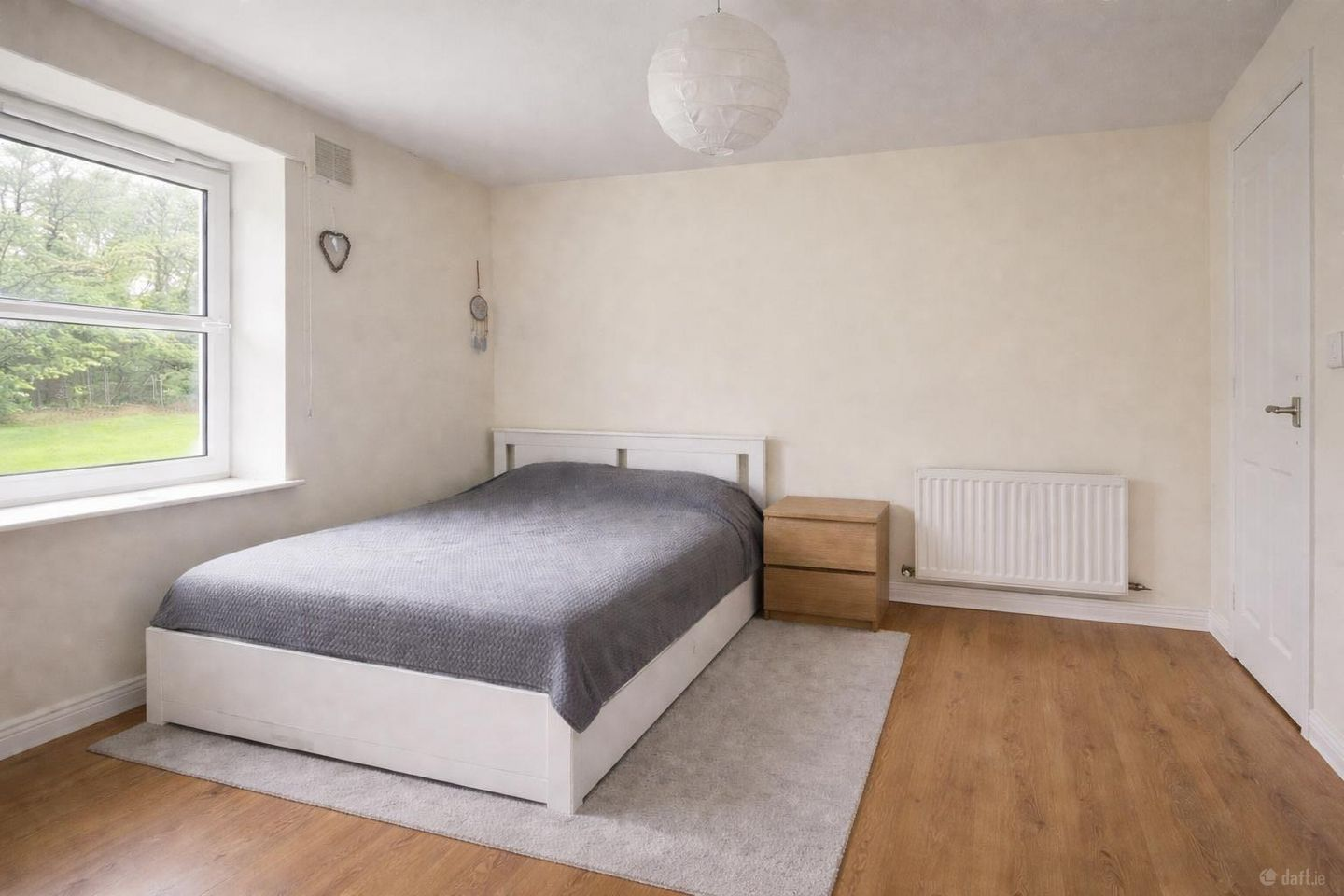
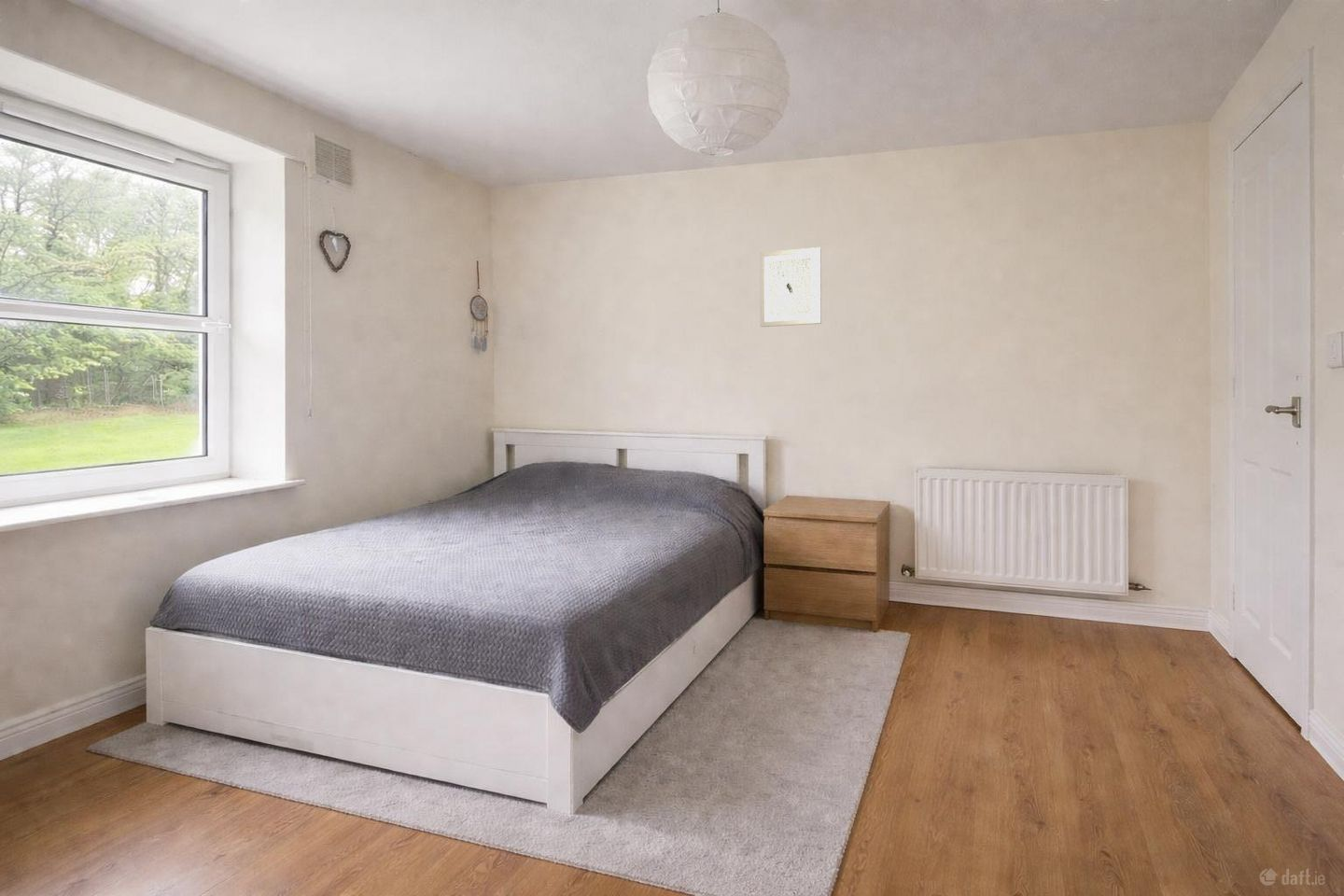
+ wall art [759,246,822,328]
